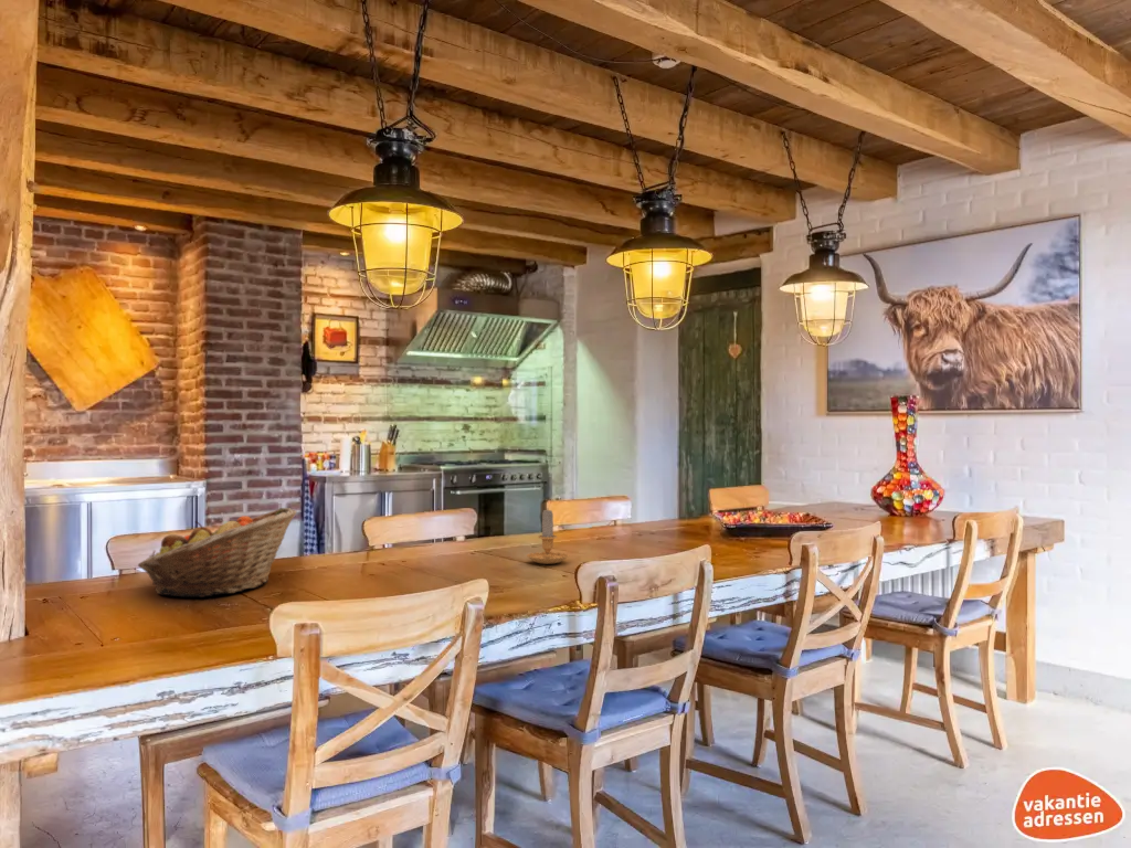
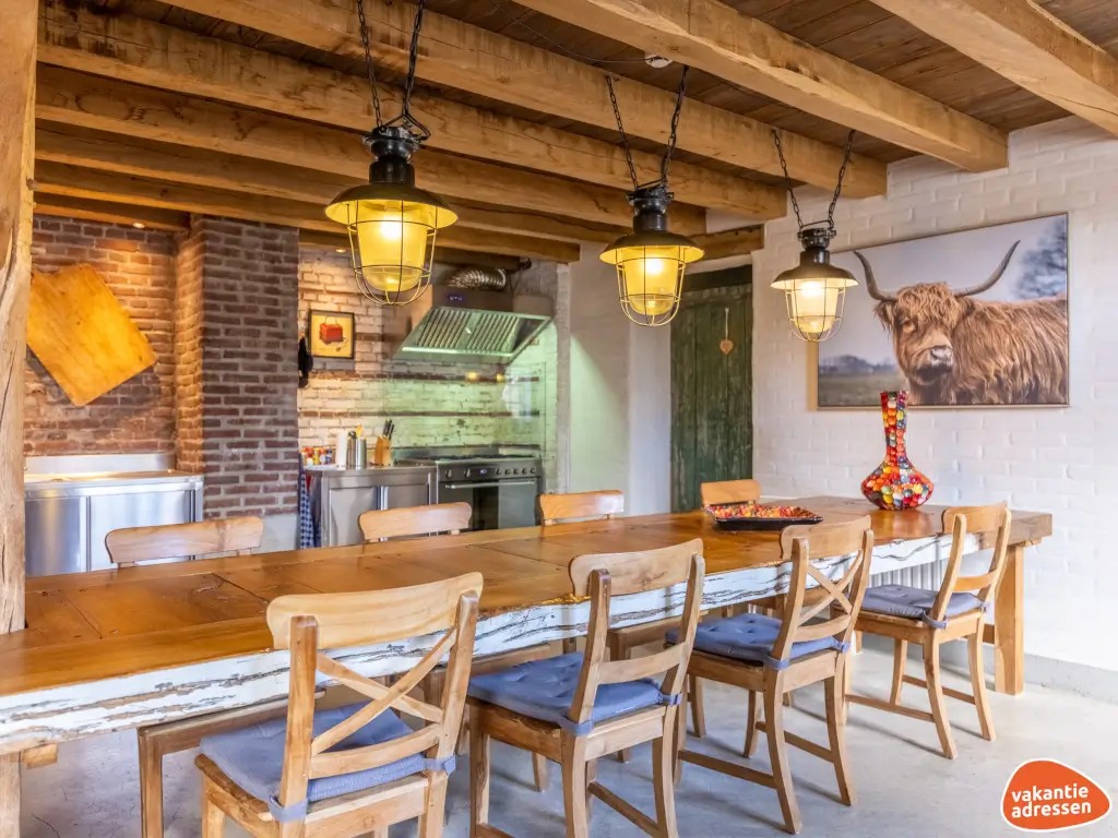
- fruit basket [137,507,297,598]
- candlestick [526,509,570,565]
